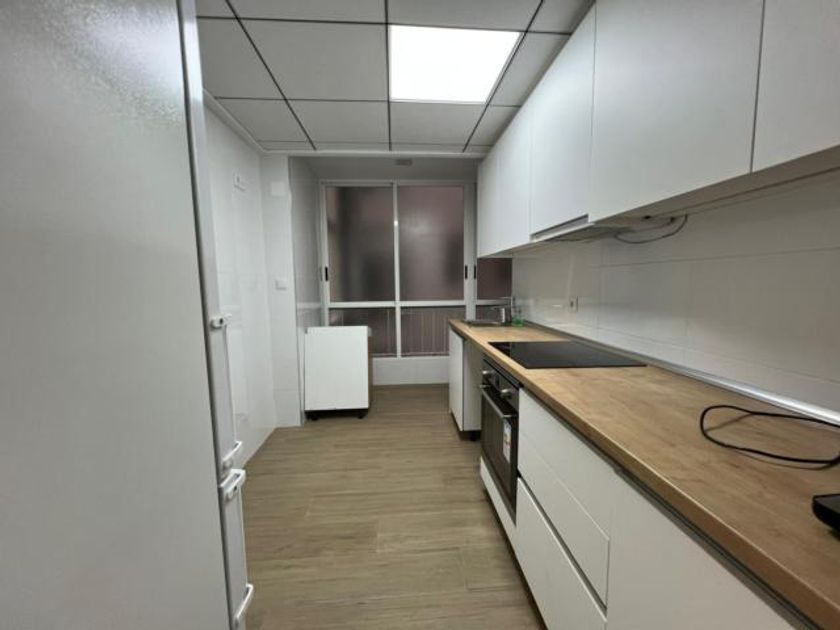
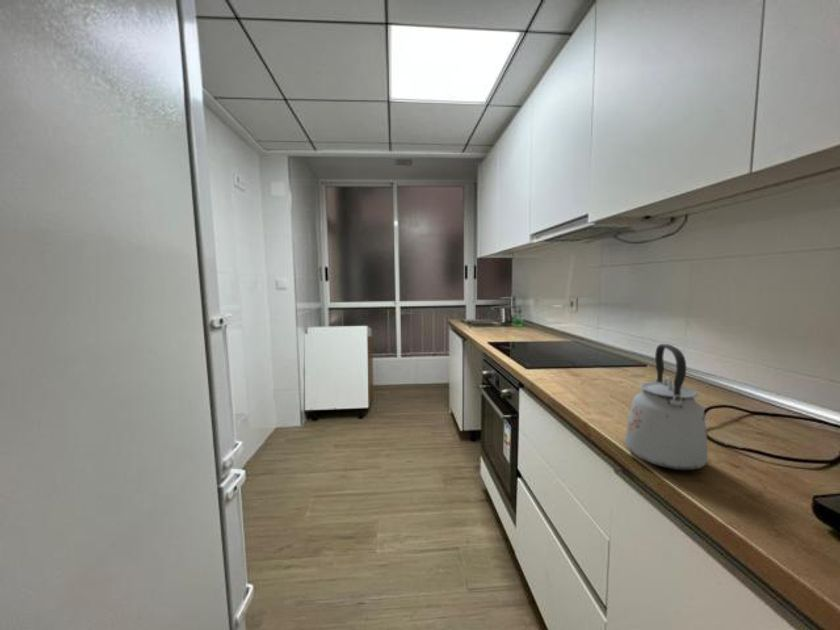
+ kettle [624,343,709,471]
